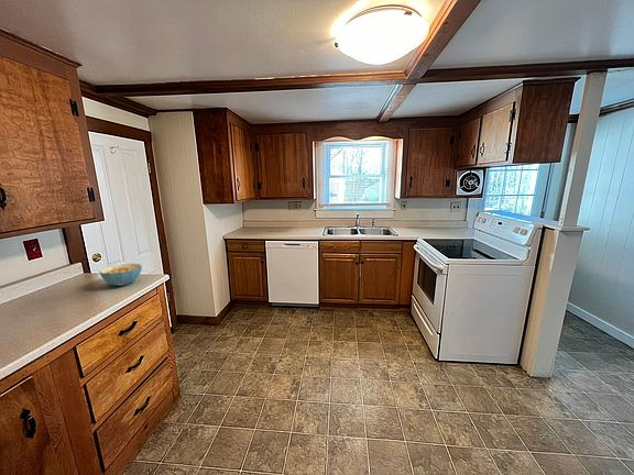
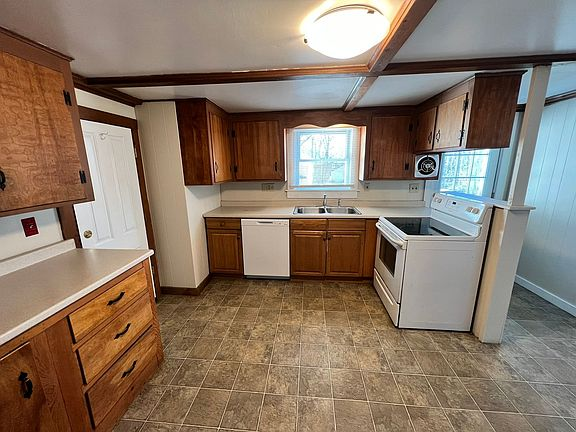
- cereal bowl [99,263,143,287]
